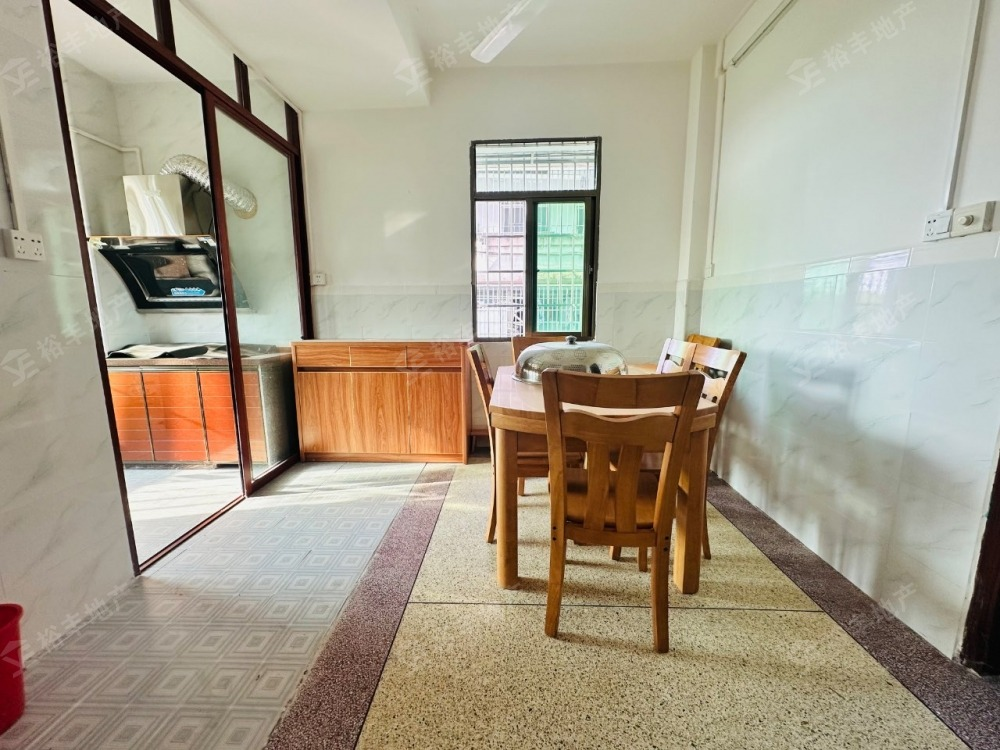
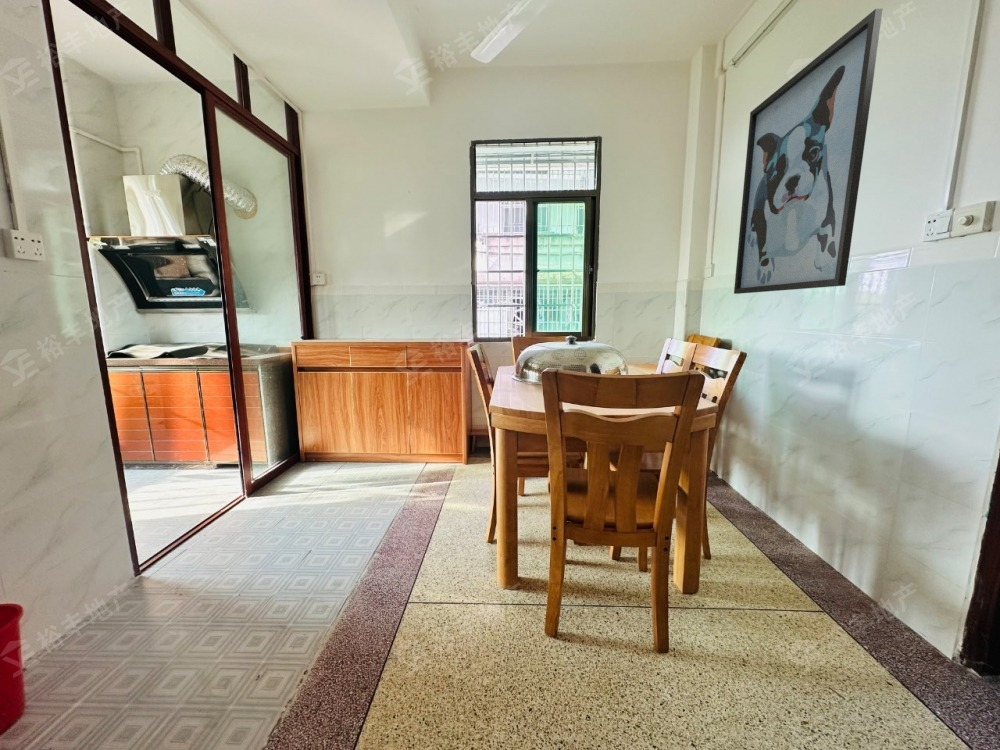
+ wall art [733,8,884,295]
